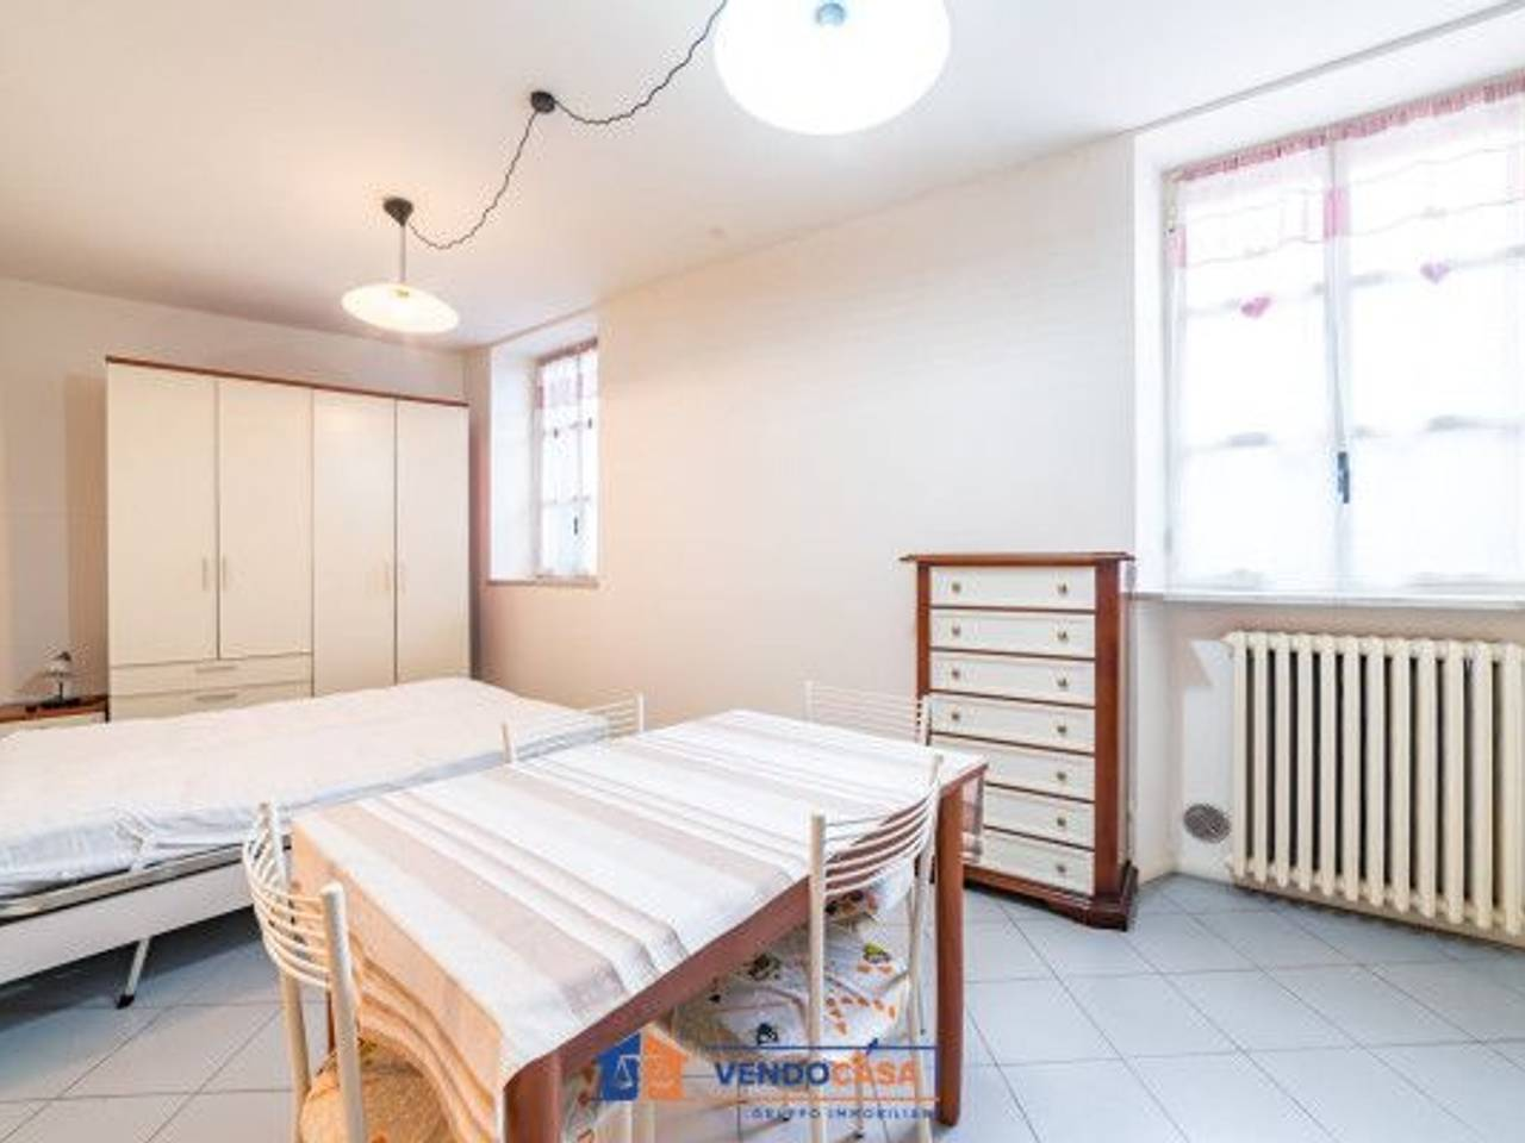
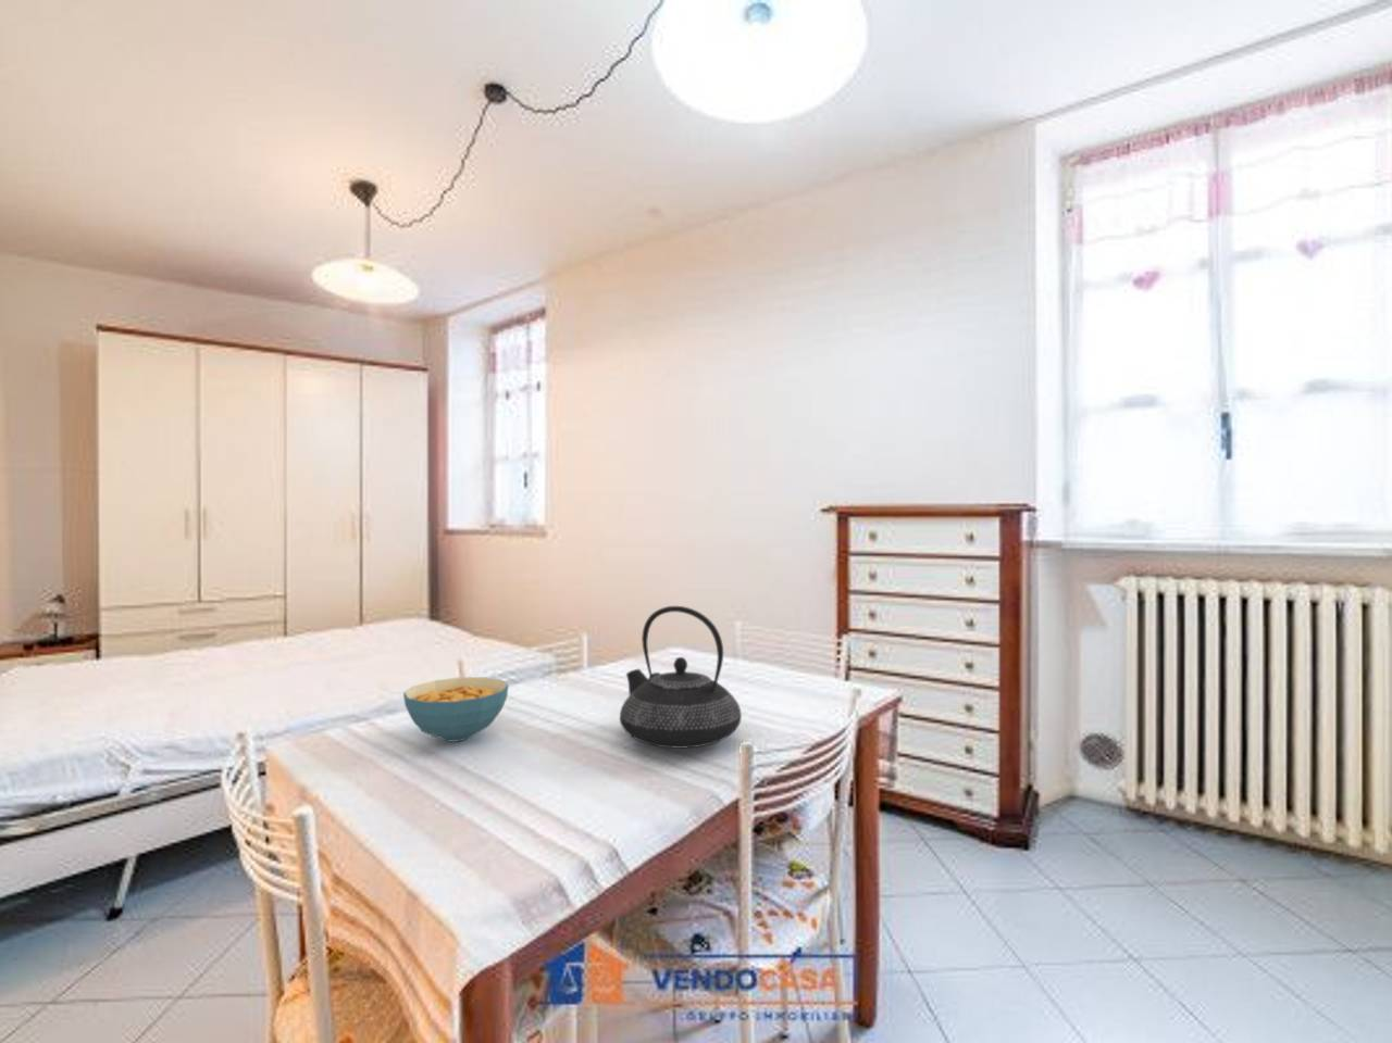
+ cereal bowl [402,676,510,743]
+ teapot [619,605,743,749]
